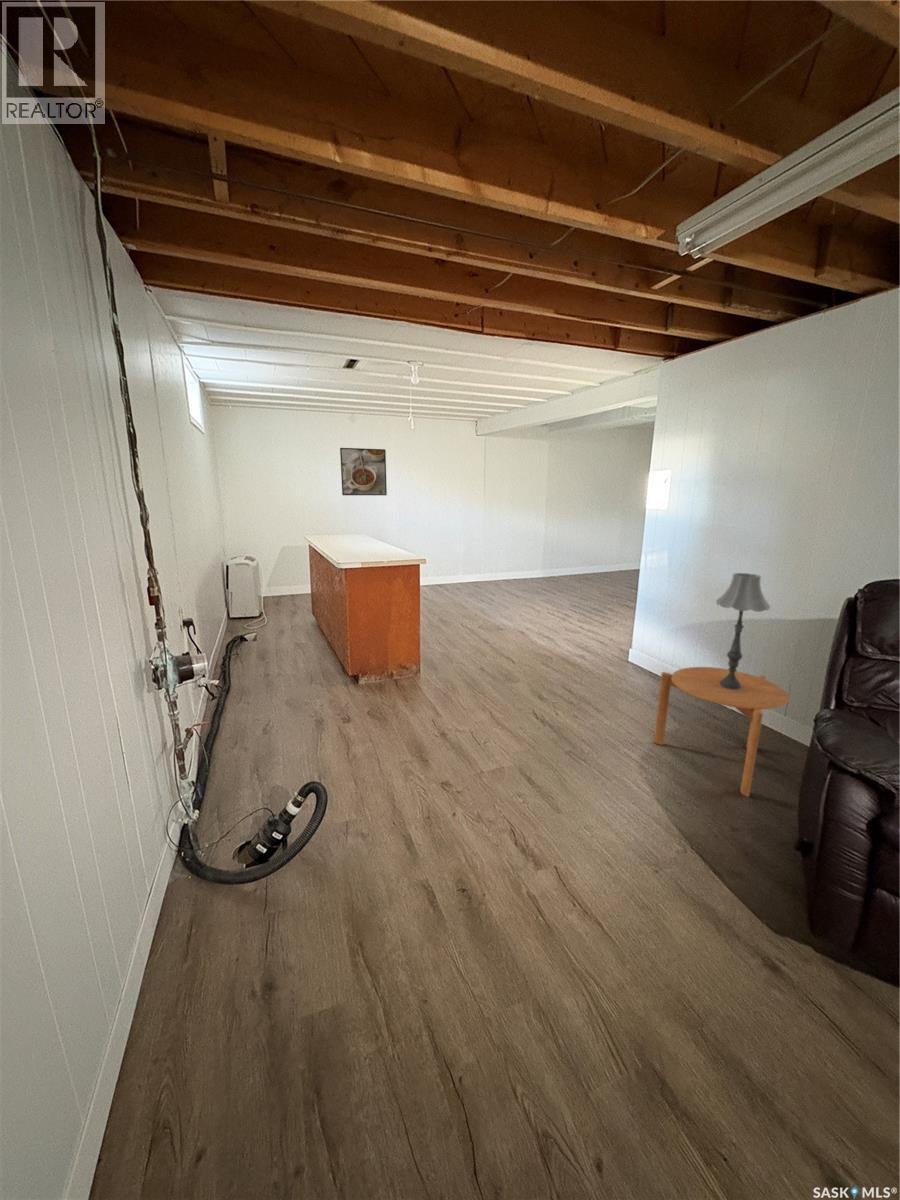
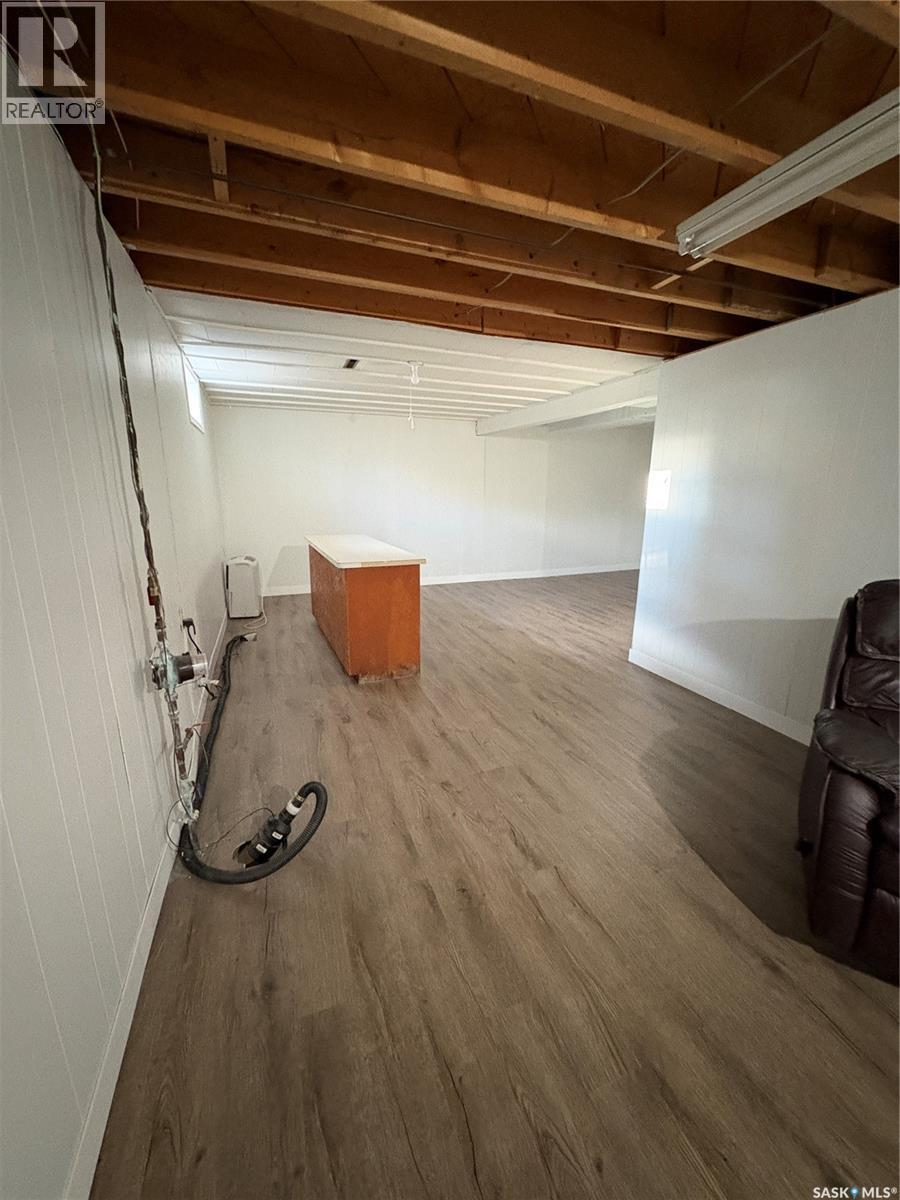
- table lamp [715,572,771,690]
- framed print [339,447,388,496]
- side table [653,666,790,798]
